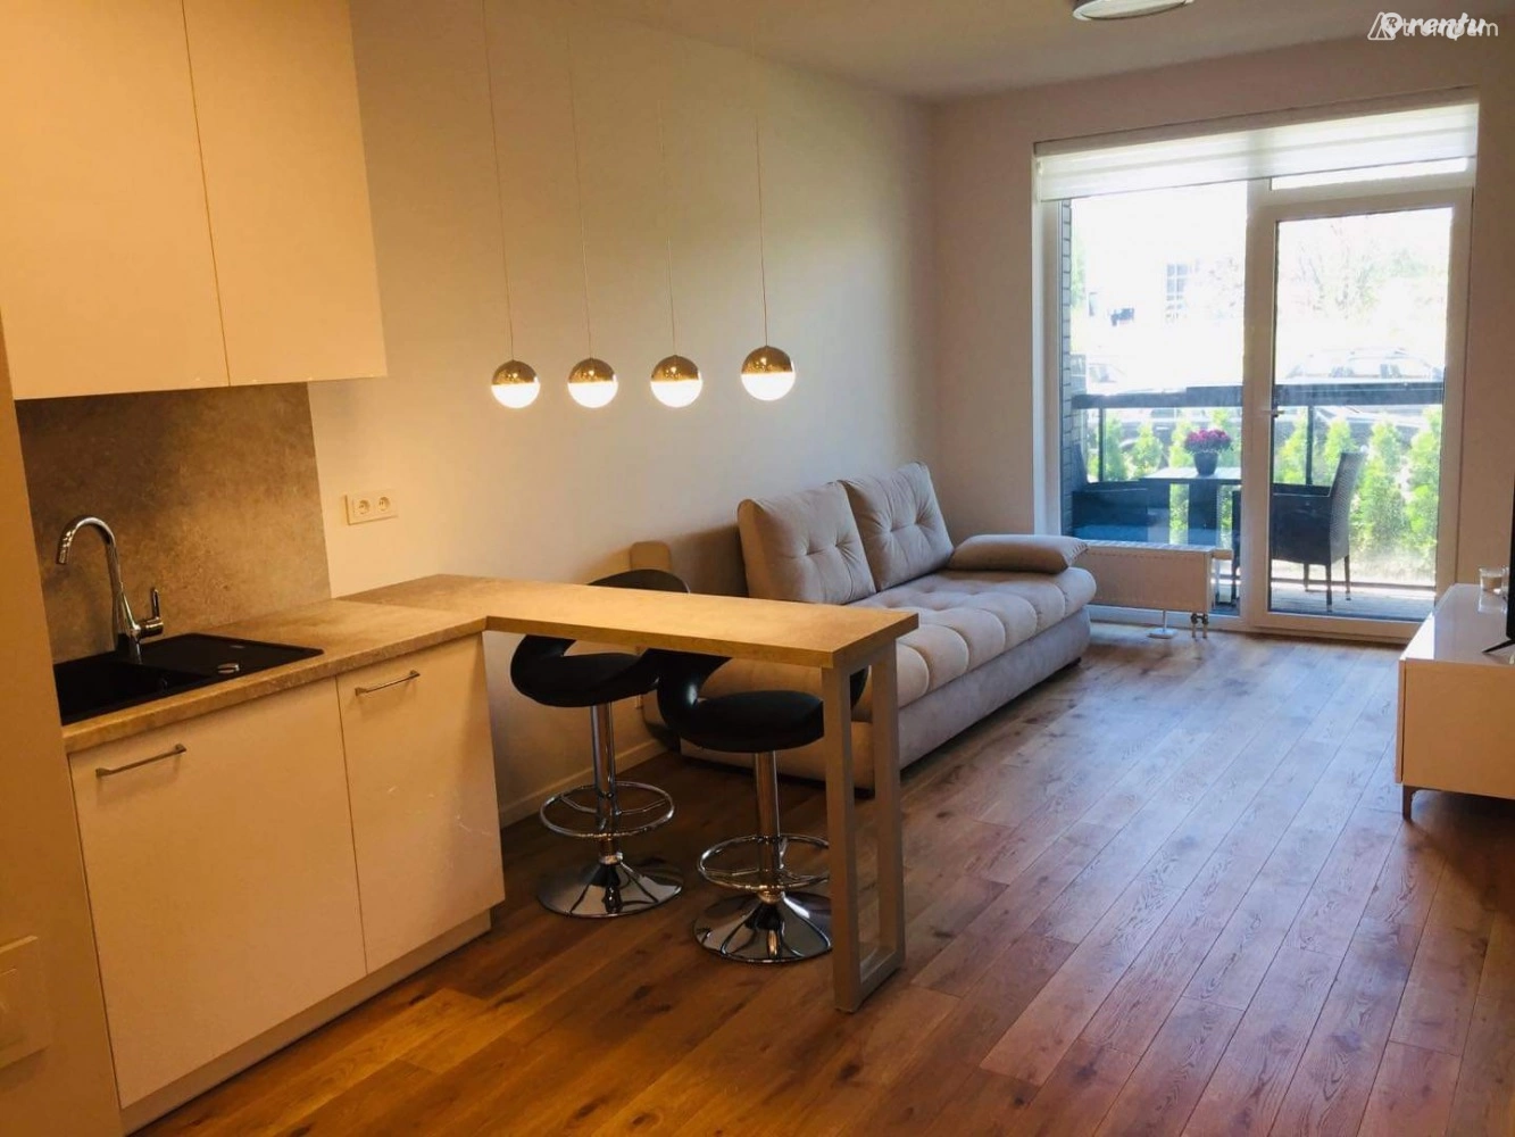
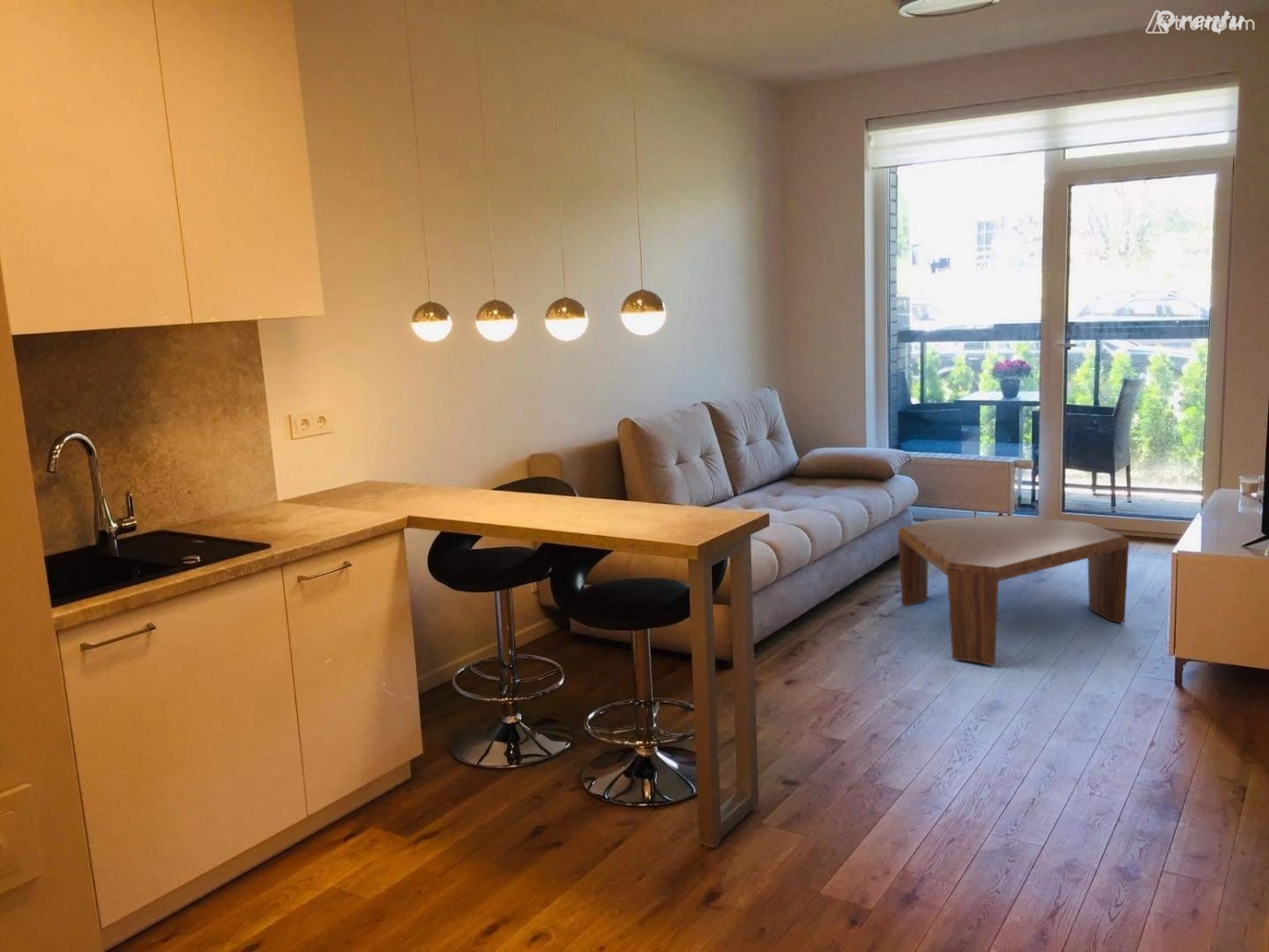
+ coffee table [898,514,1130,666]
